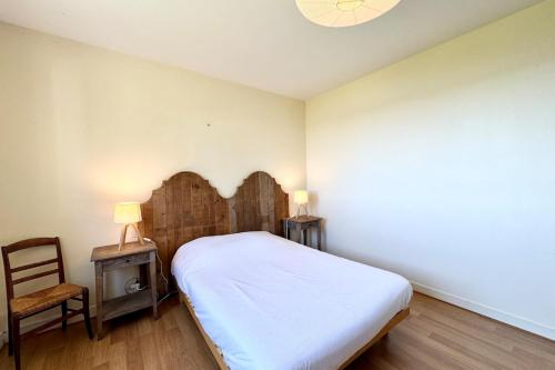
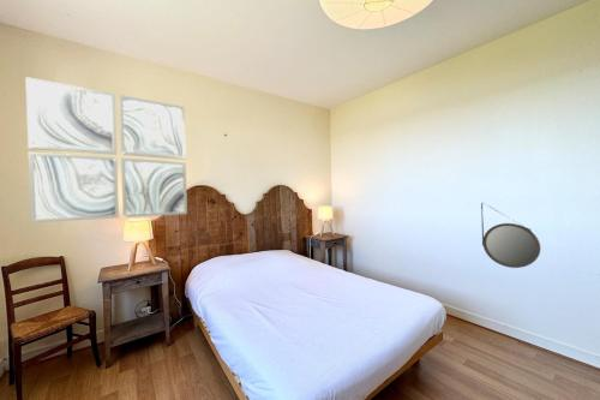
+ home mirror [480,202,541,269]
+ wall art [24,76,188,223]
